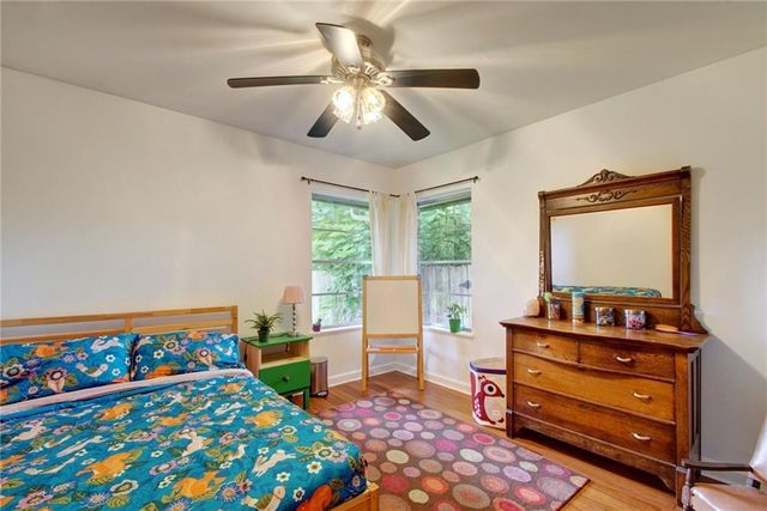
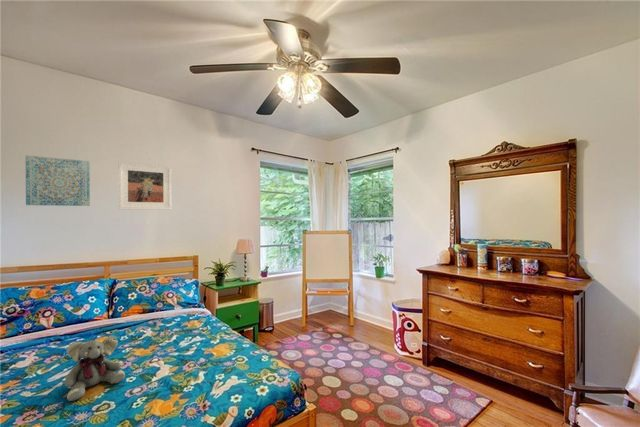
+ wall art [25,154,91,207]
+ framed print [118,161,172,211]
+ plush elephant [64,336,126,402]
